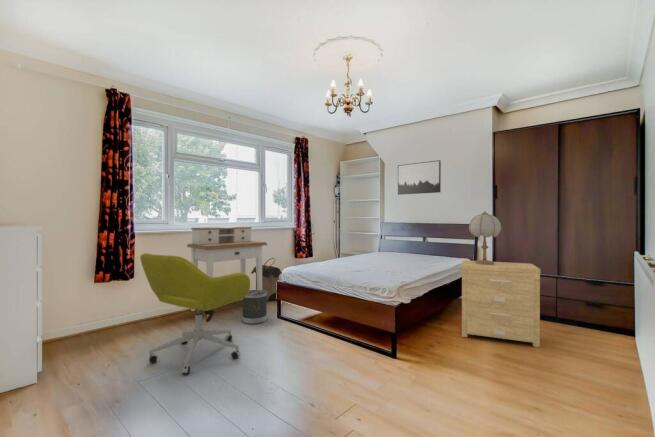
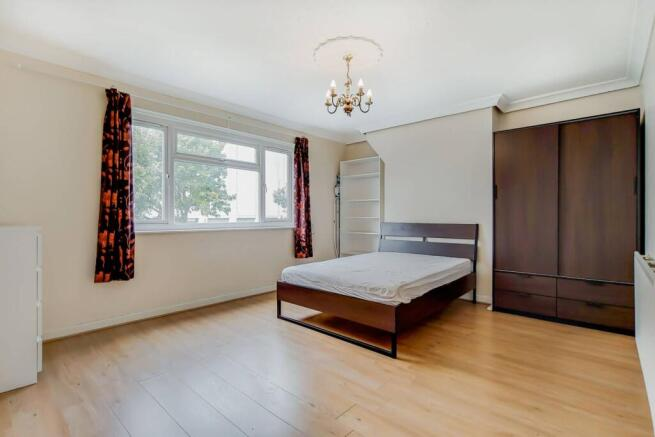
- wastebasket [241,289,268,325]
- laundry hamper [250,257,283,302]
- side table [461,259,542,348]
- desk [186,226,268,318]
- wall art [397,159,442,196]
- table lamp [468,210,503,265]
- office chair [139,252,251,375]
